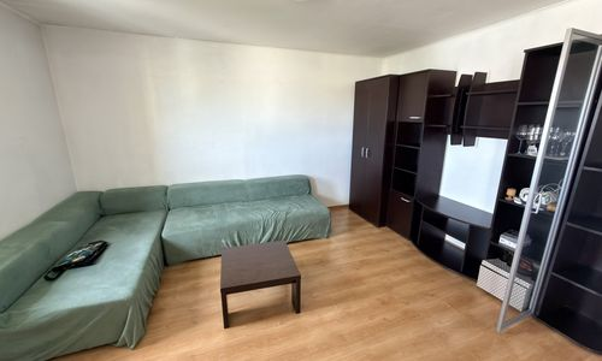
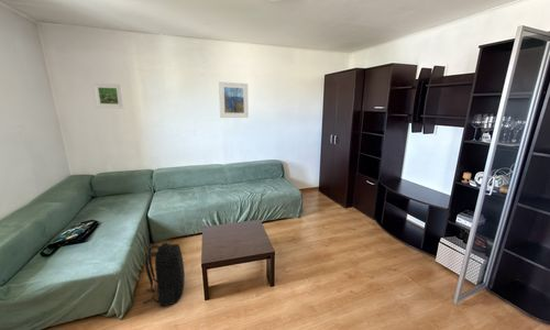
+ backpack [142,242,186,307]
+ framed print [91,81,125,110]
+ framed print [218,80,250,119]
